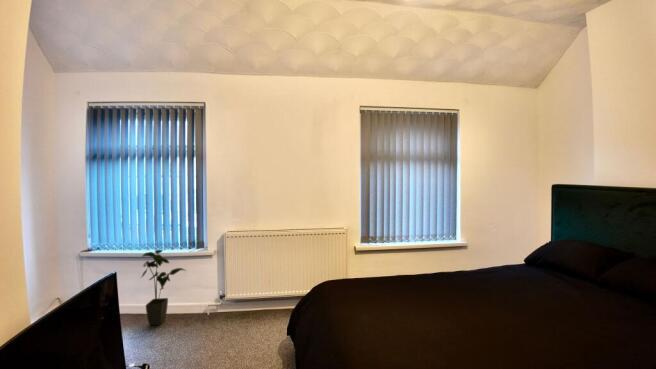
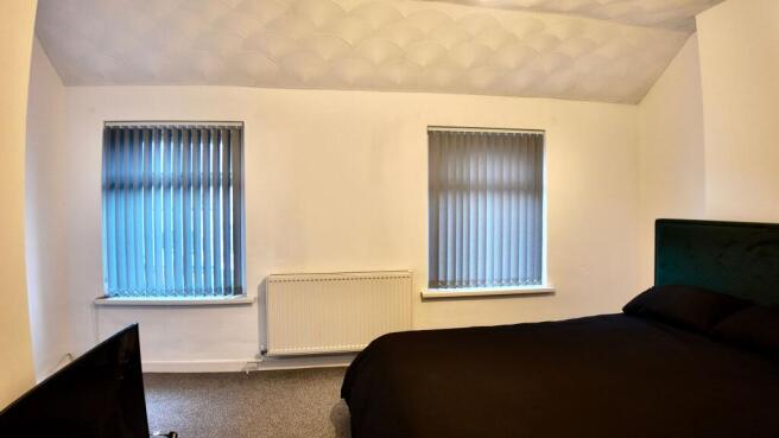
- house plant [140,249,187,326]
